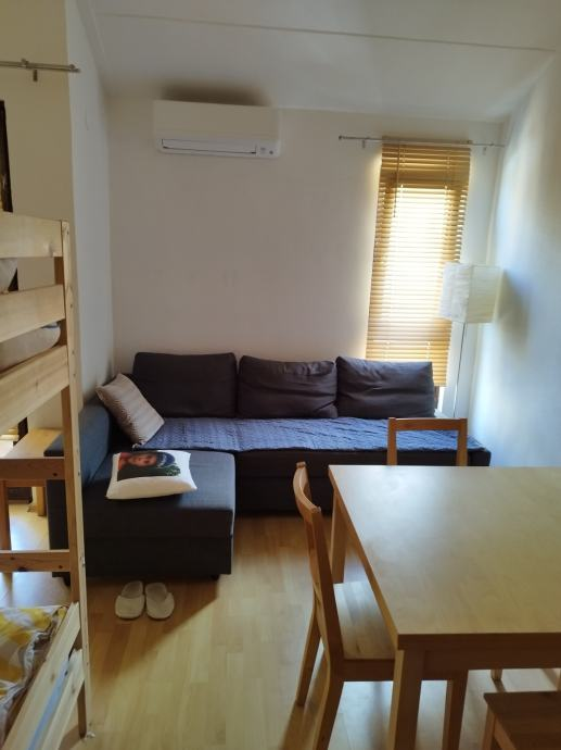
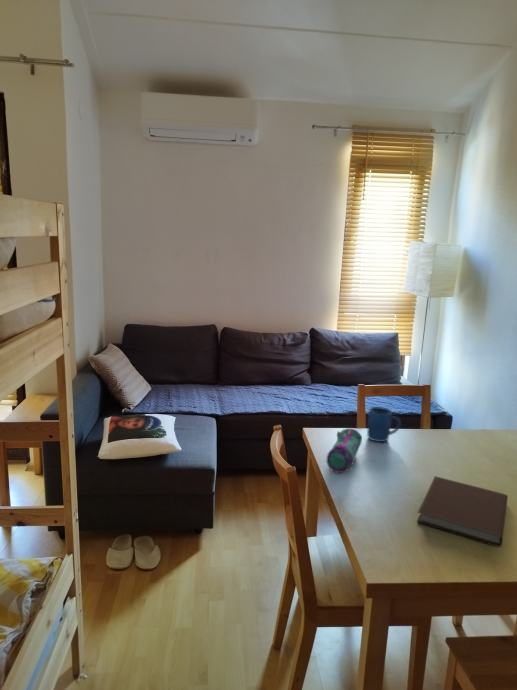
+ mug [366,406,402,443]
+ pencil case [326,427,363,474]
+ notebook [416,475,509,548]
